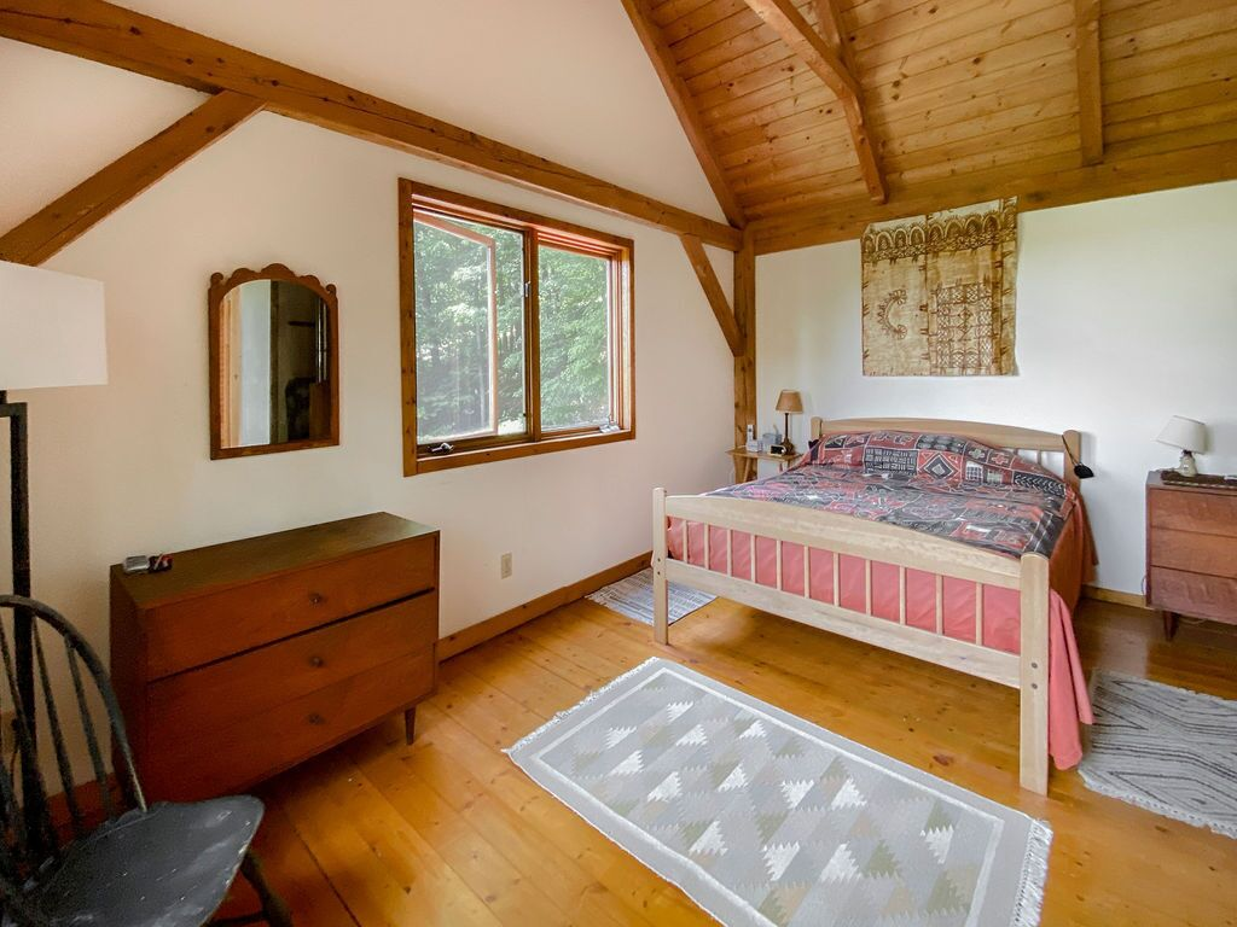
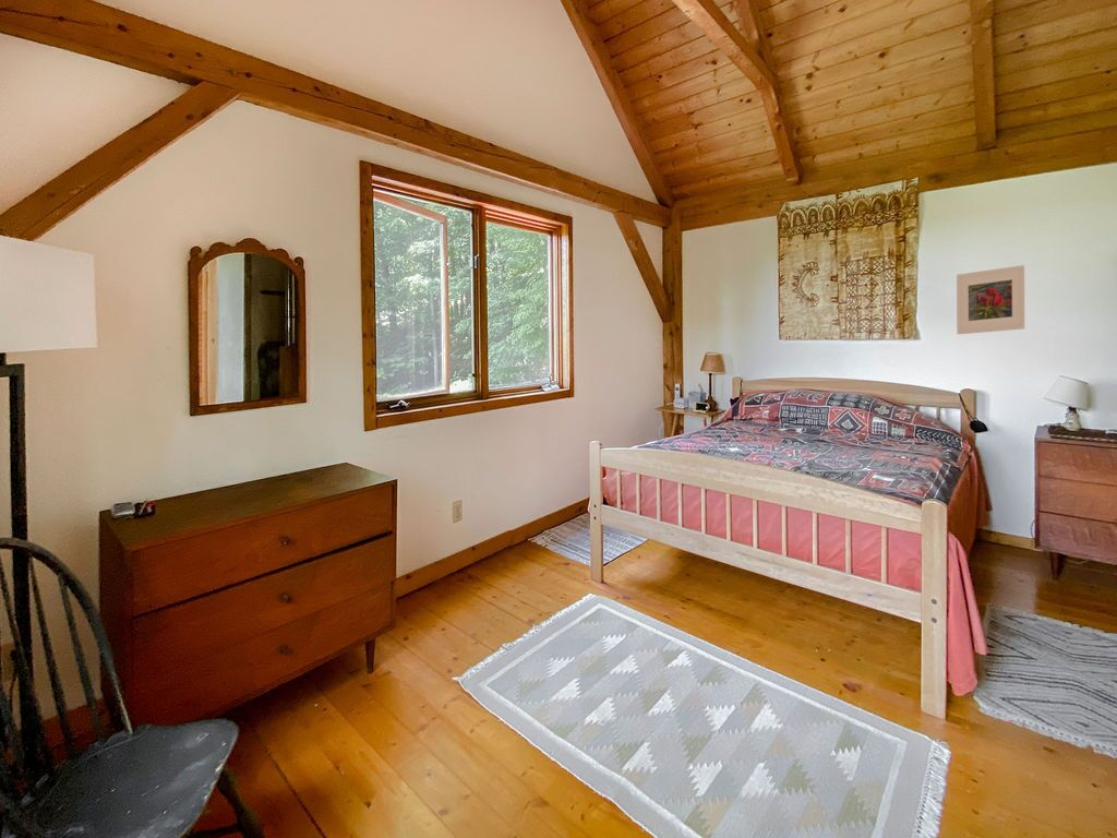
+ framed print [956,264,1026,335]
